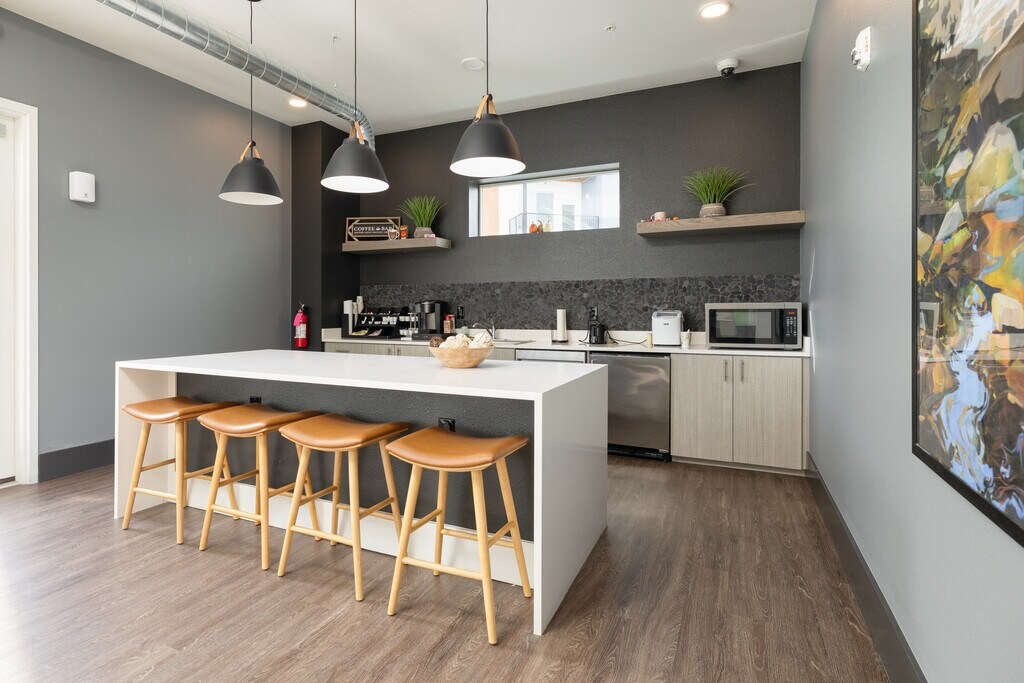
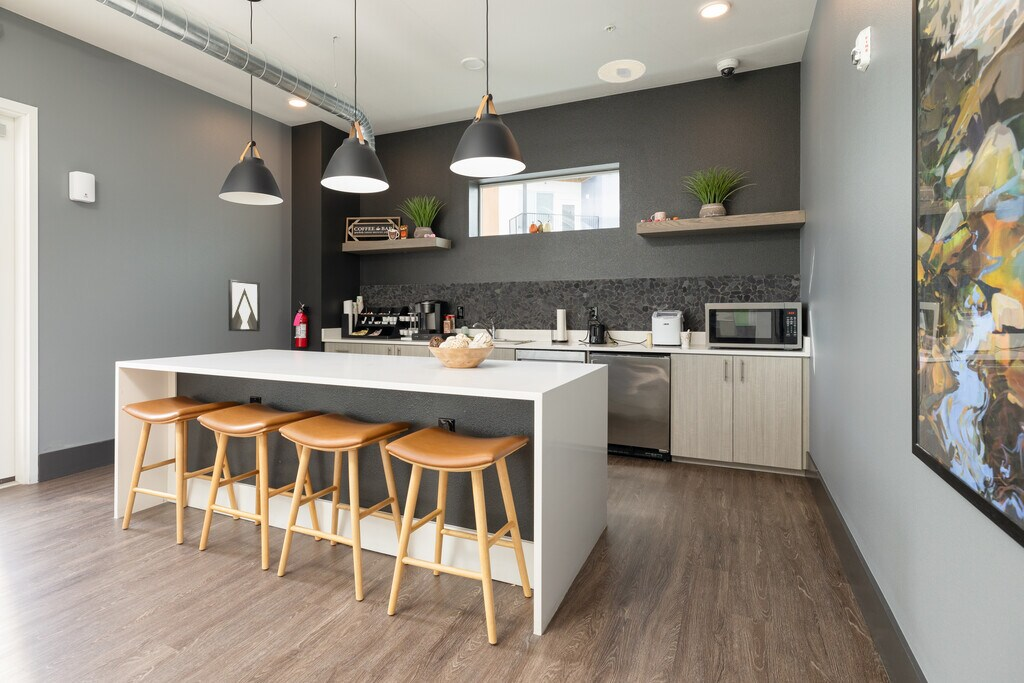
+ recessed light [597,59,646,84]
+ wall art [227,279,261,332]
